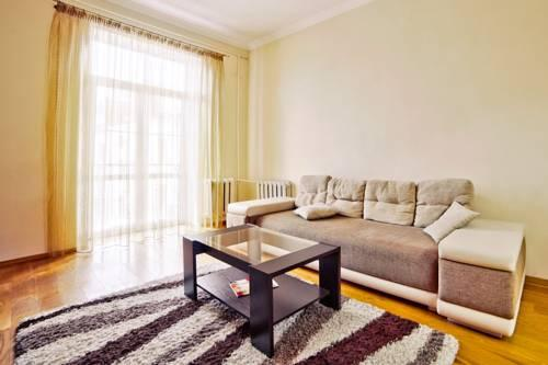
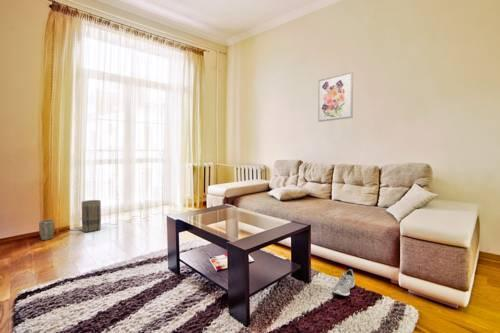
+ plant pot [38,219,56,241]
+ basket [81,199,102,233]
+ wall art [317,71,354,123]
+ sneaker [332,268,356,297]
